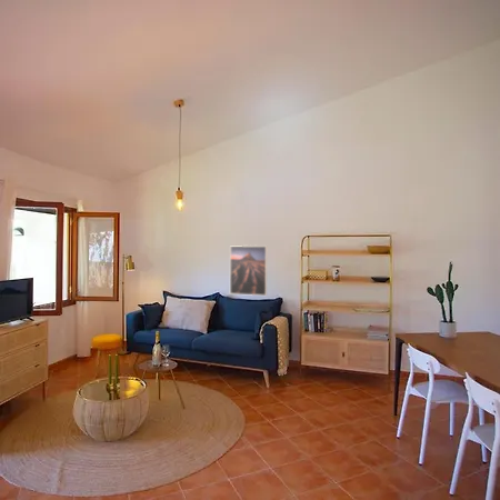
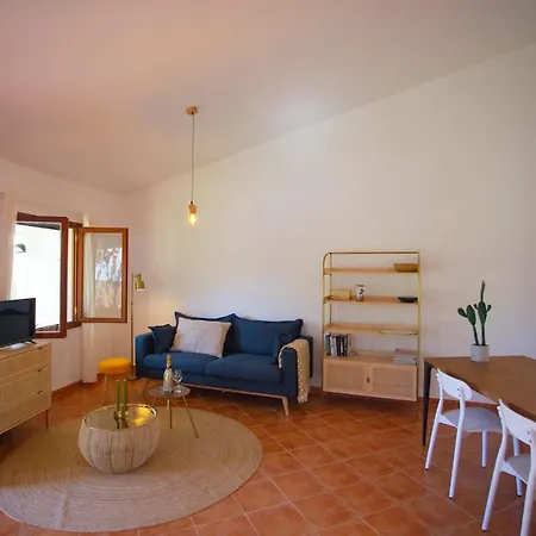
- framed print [229,244,268,297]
